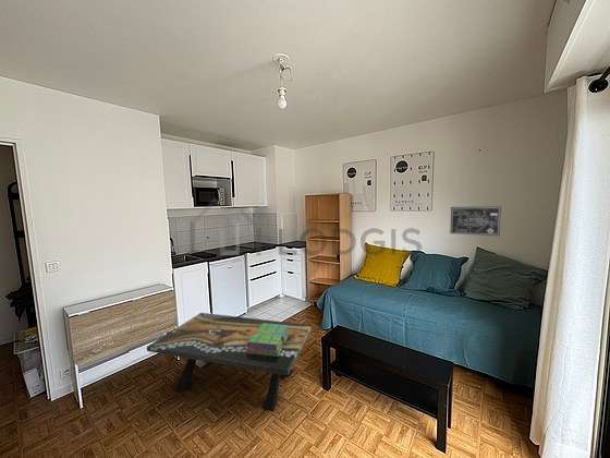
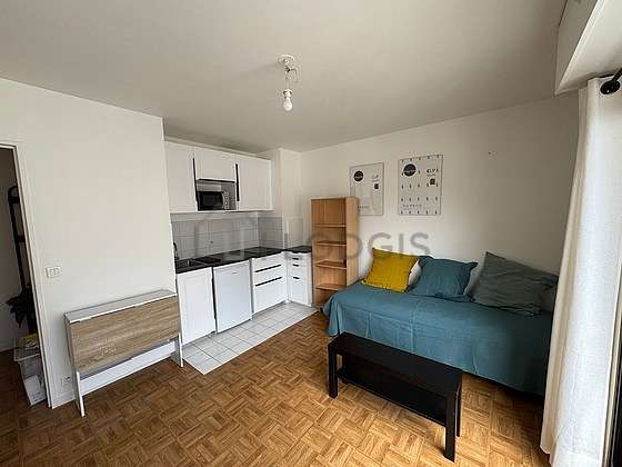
- wall art [449,205,502,237]
- stack of books [246,323,290,357]
- coffee table [146,312,313,412]
